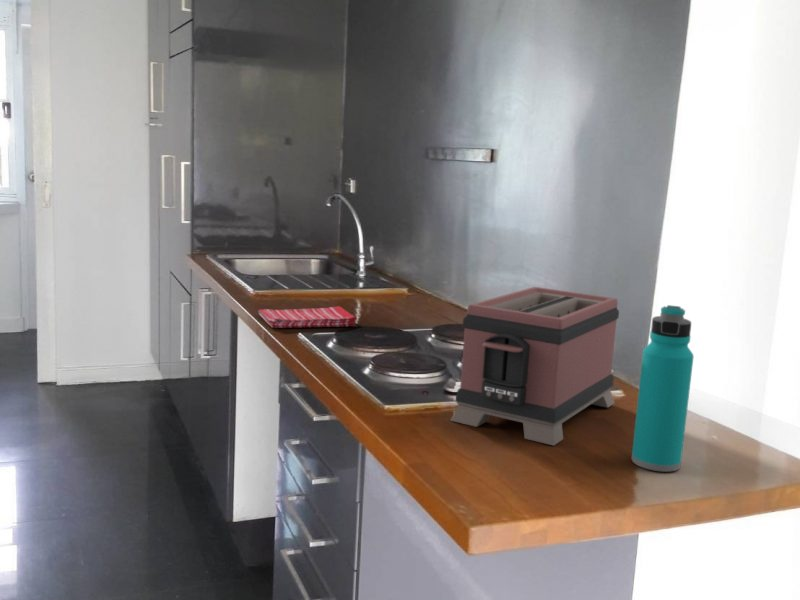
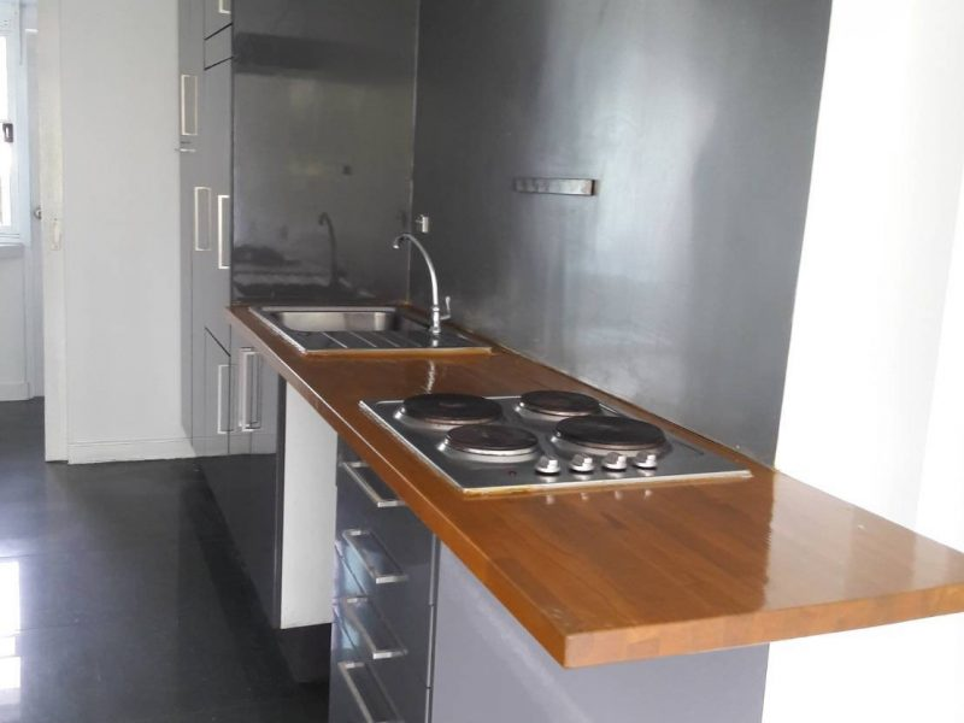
- water bottle [630,304,695,473]
- dish towel [257,305,358,329]
- toaster [450,286,620,447]
